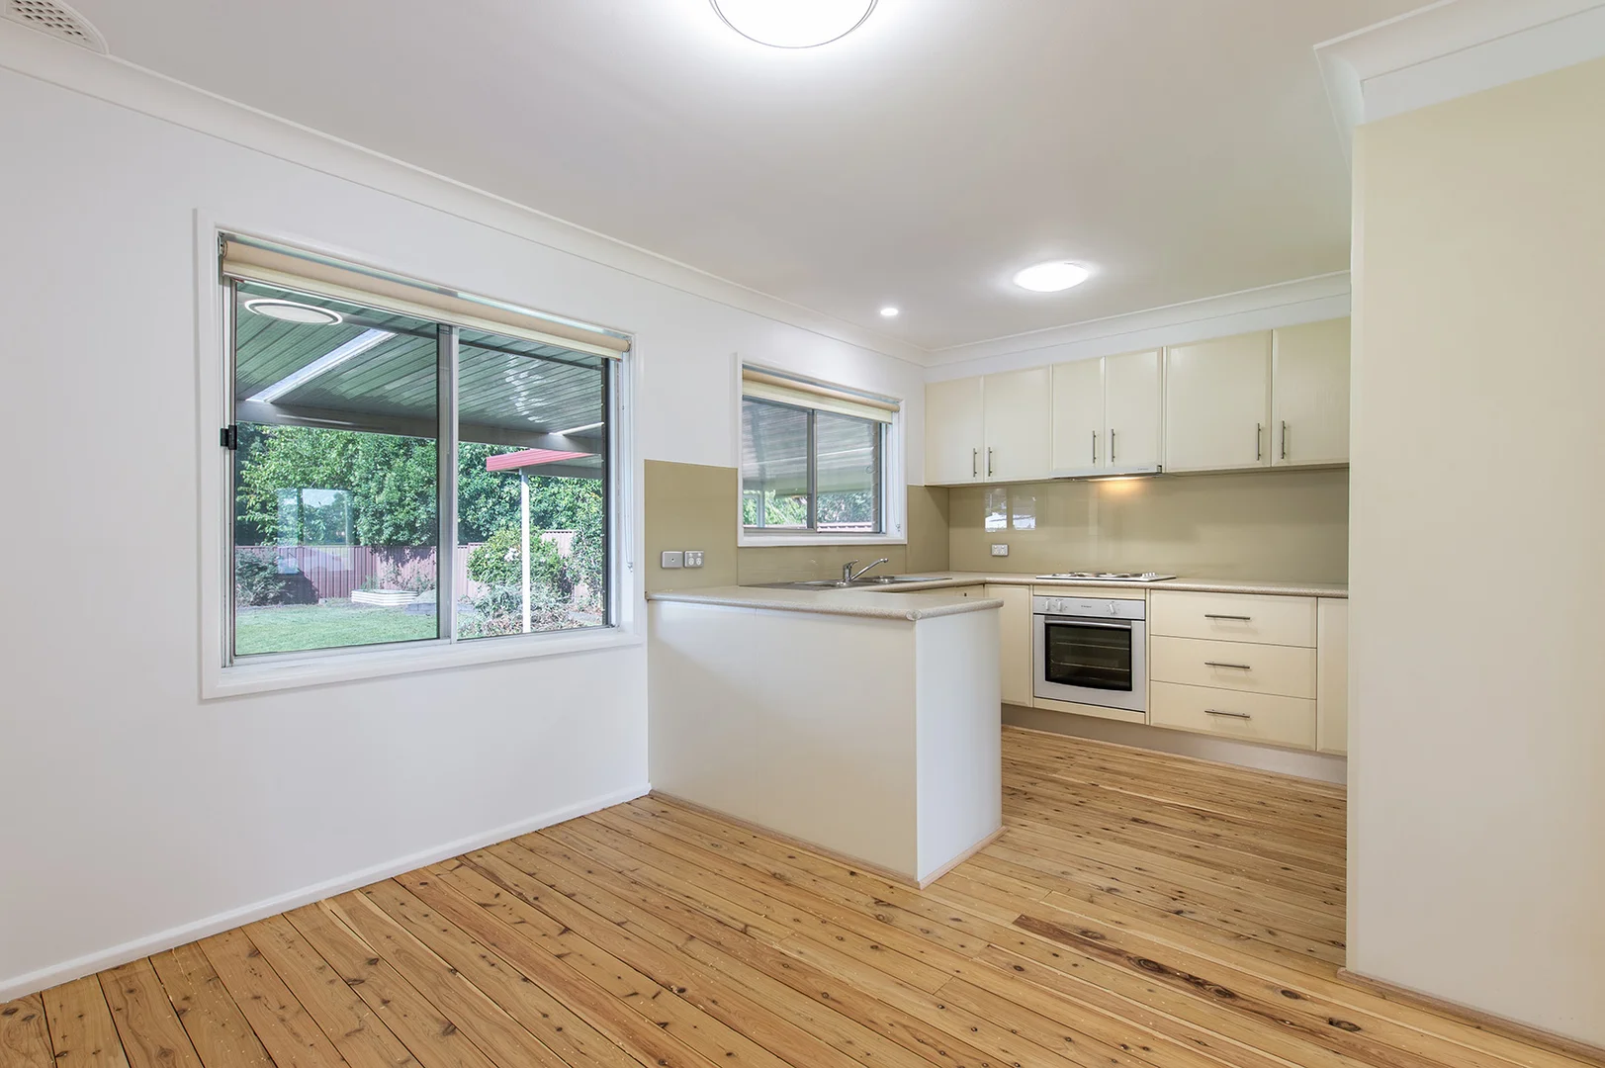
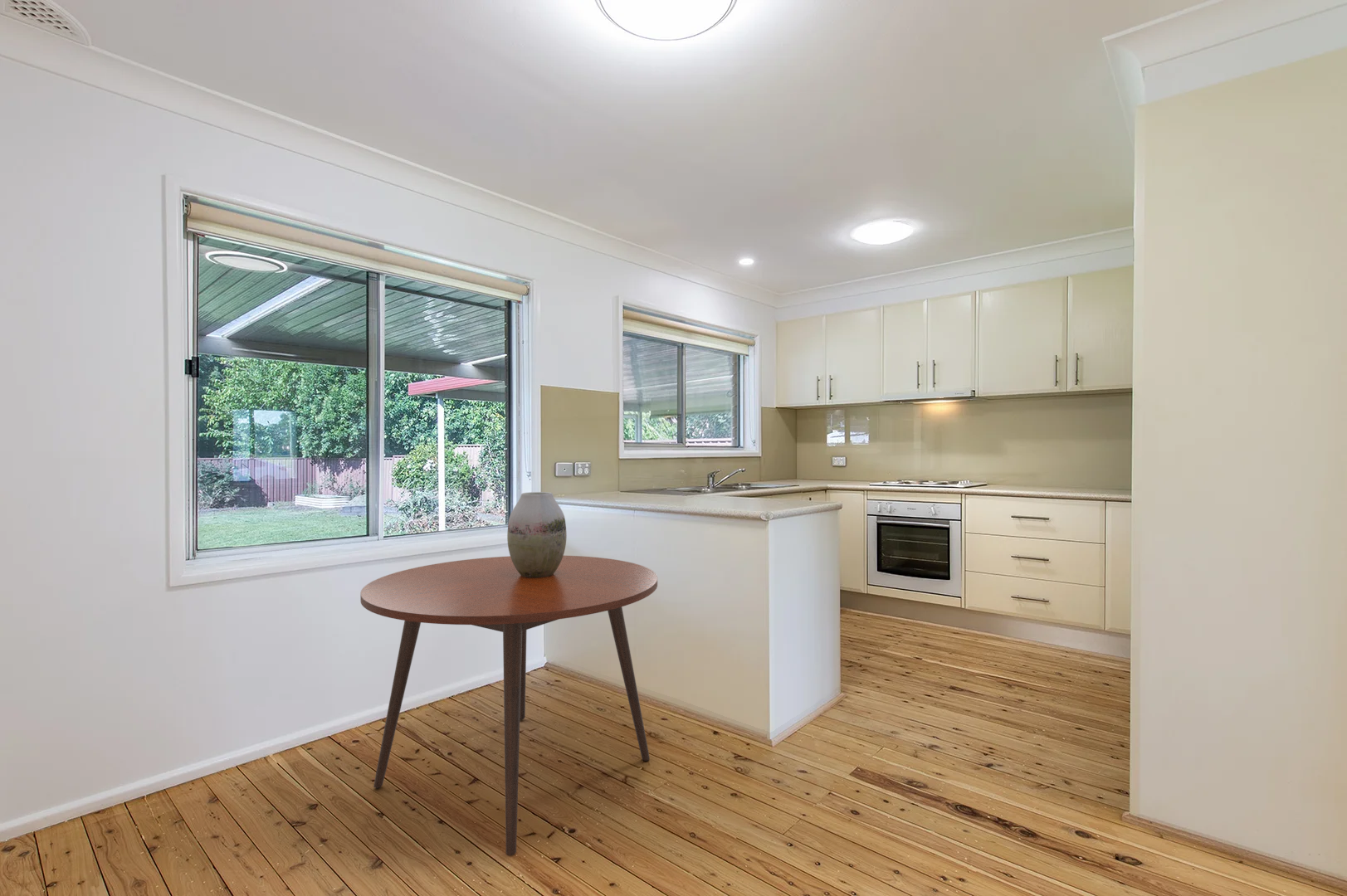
+ vase [506,491,568,577]
+ dining table [359,555,658,856]
